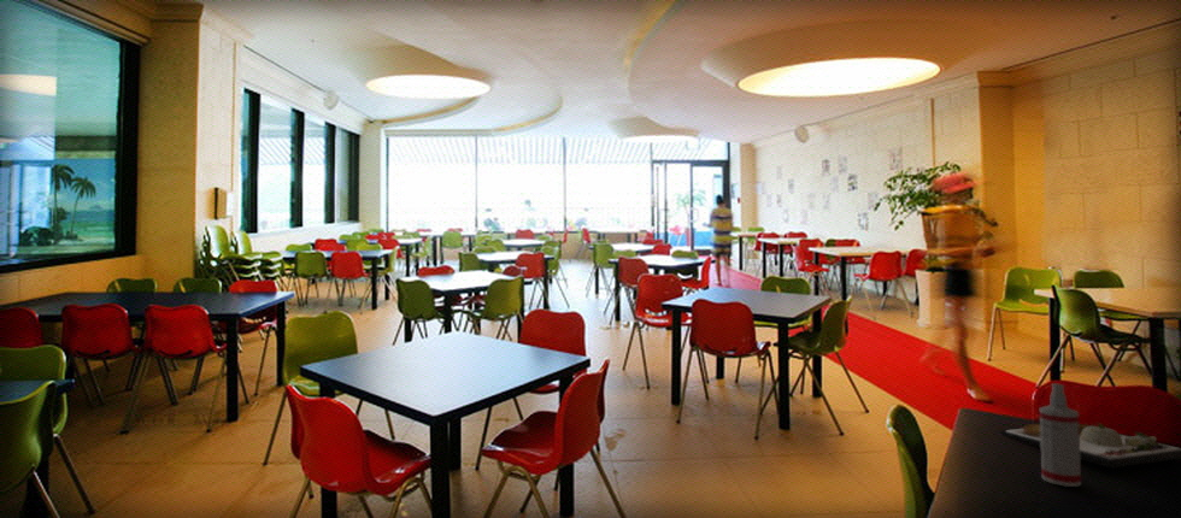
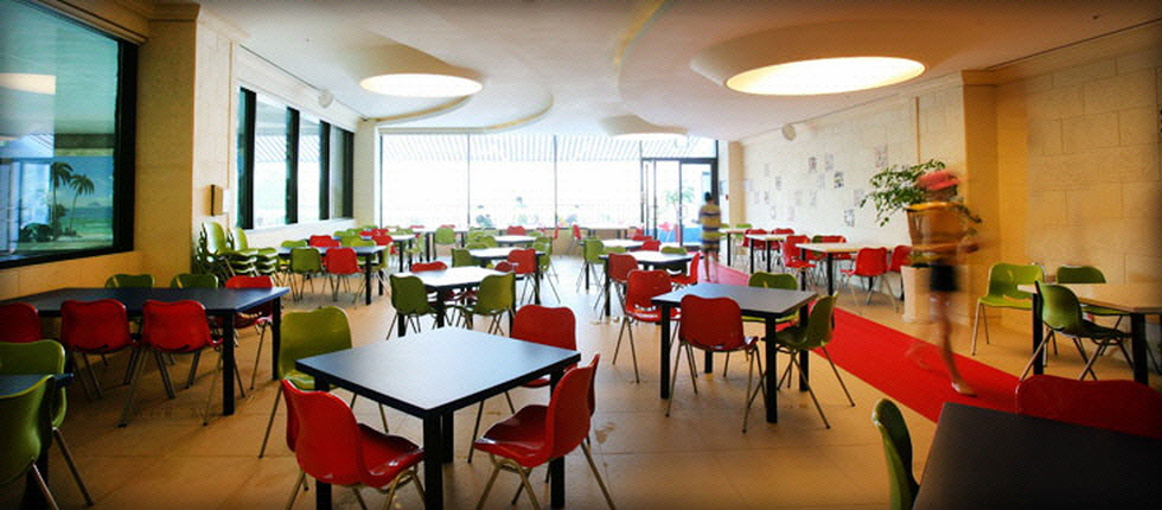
- dinner plate [999,420,1181,470]
- spray bottle [1039,382,1082,488]
